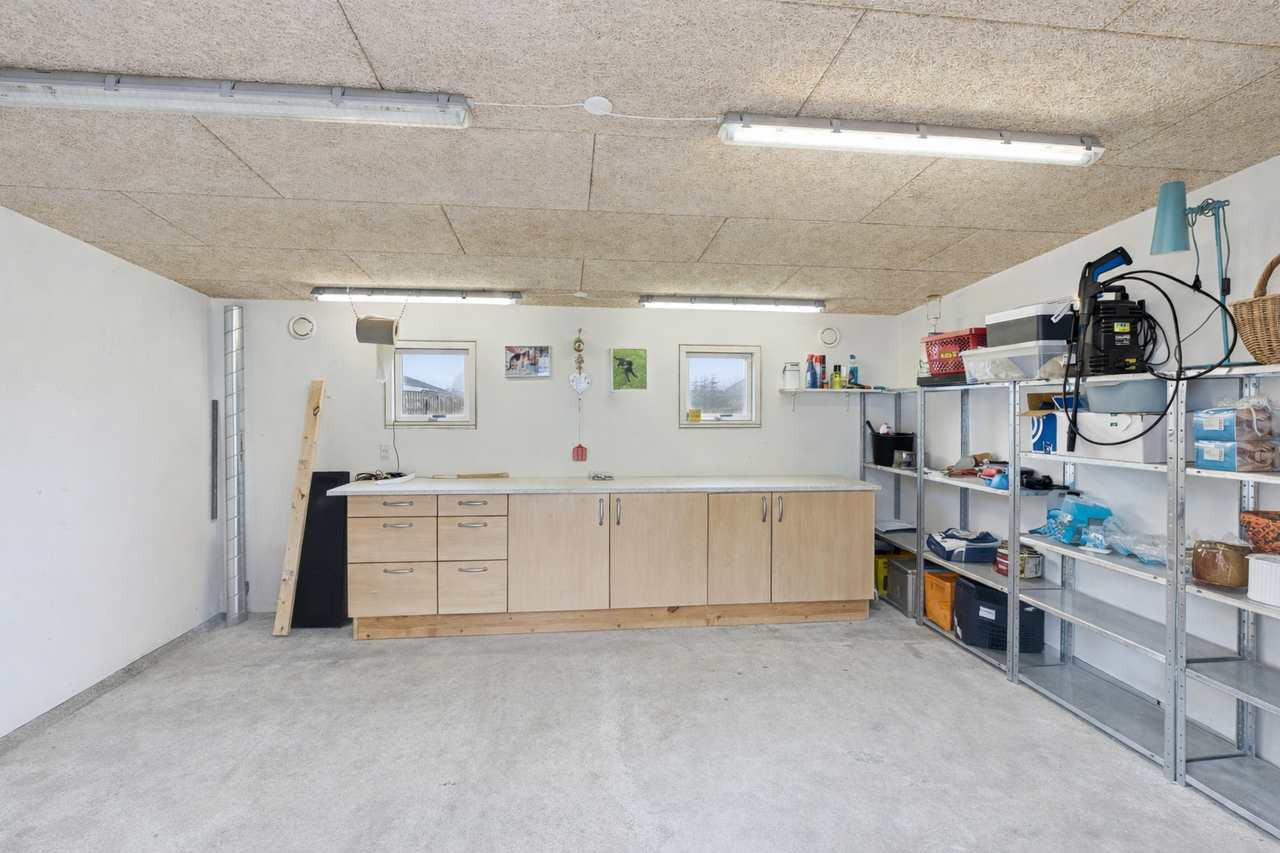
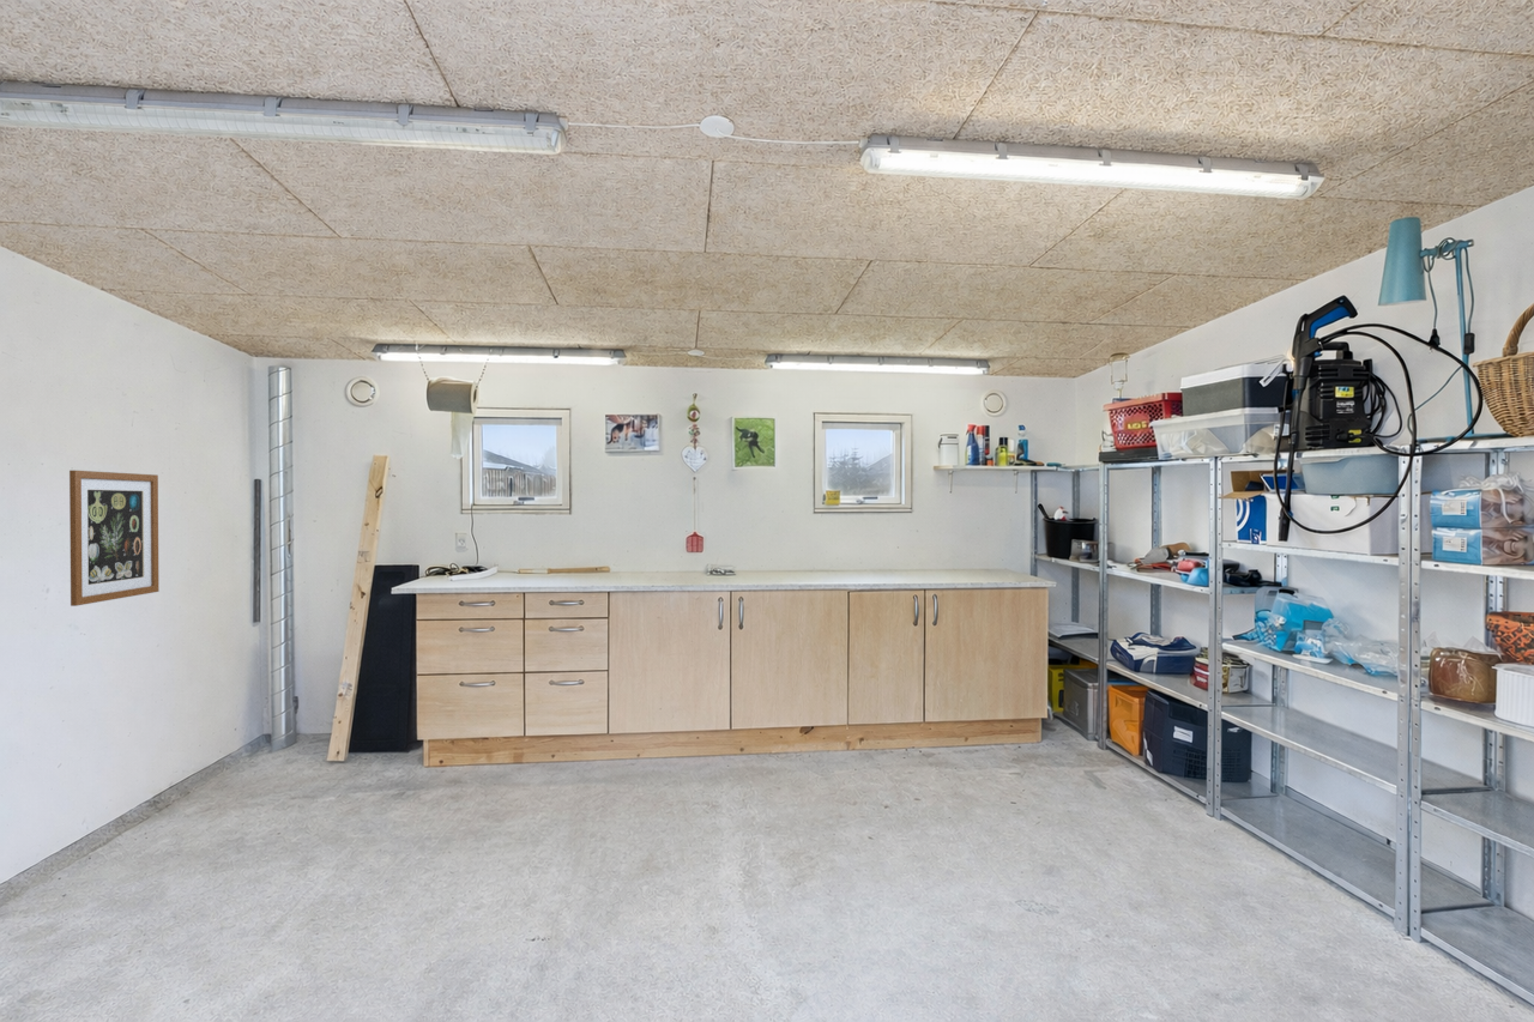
+ wall art [68,470,161,607]
